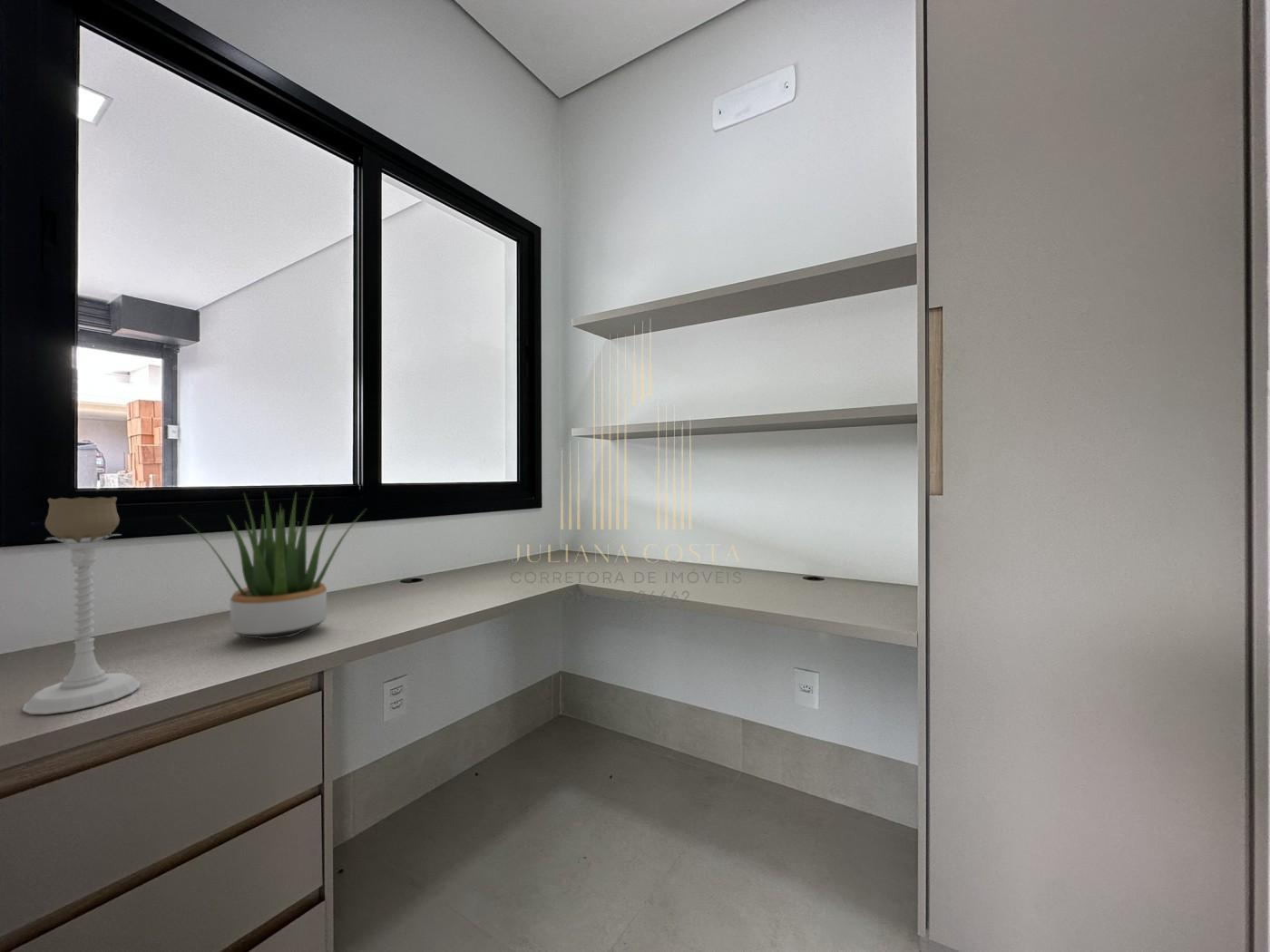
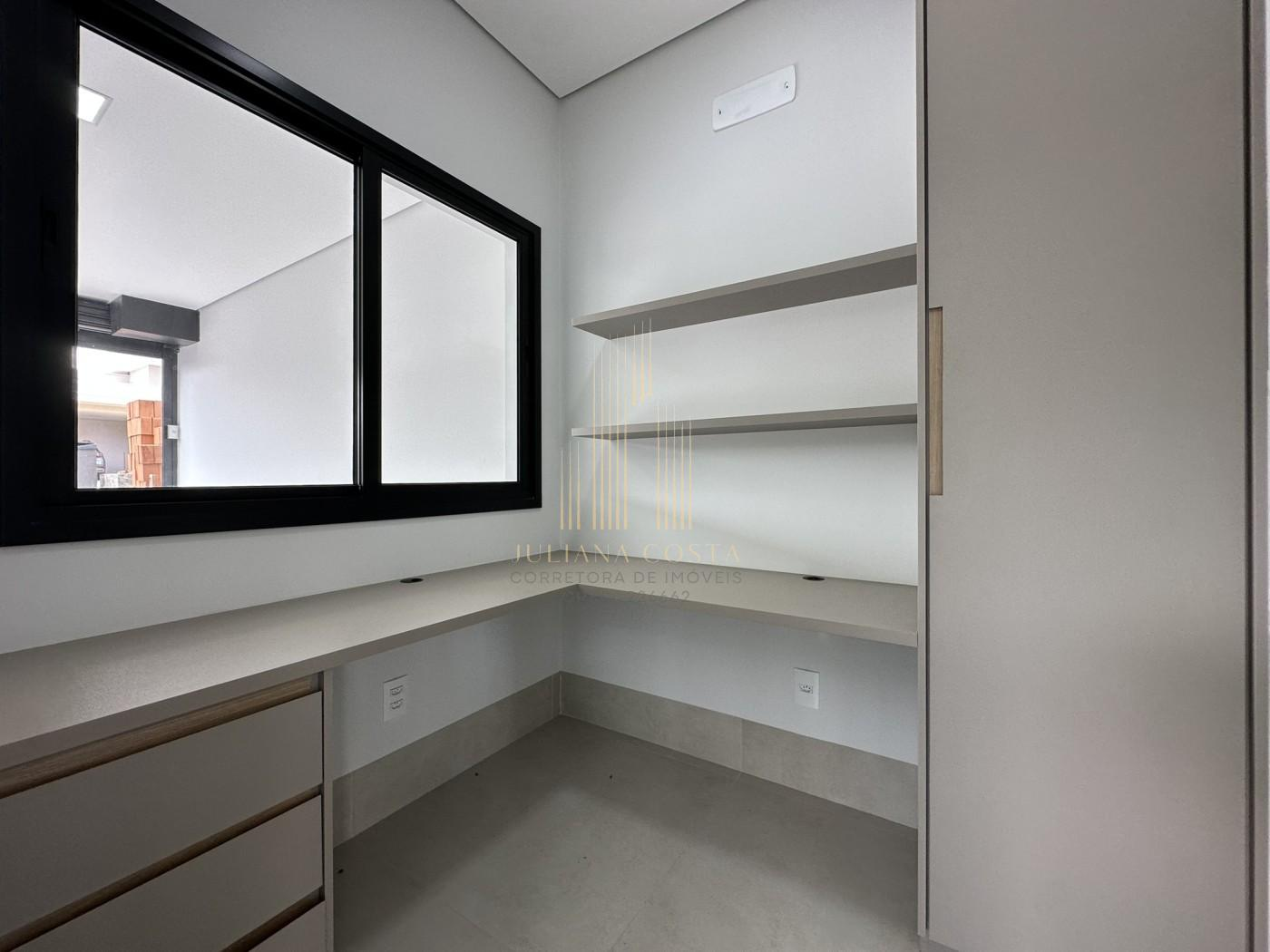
- candle holder [22,496,141,715]
- potted plant [178,490,367,640]
